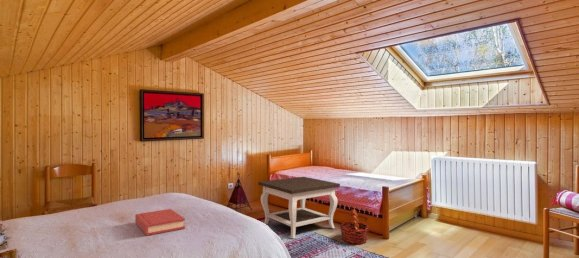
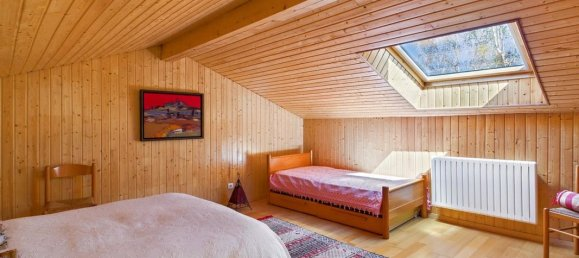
- side table [257,176,341,240]
- basket [339,209,370,245]
- hardback book [134,208,186,236]
